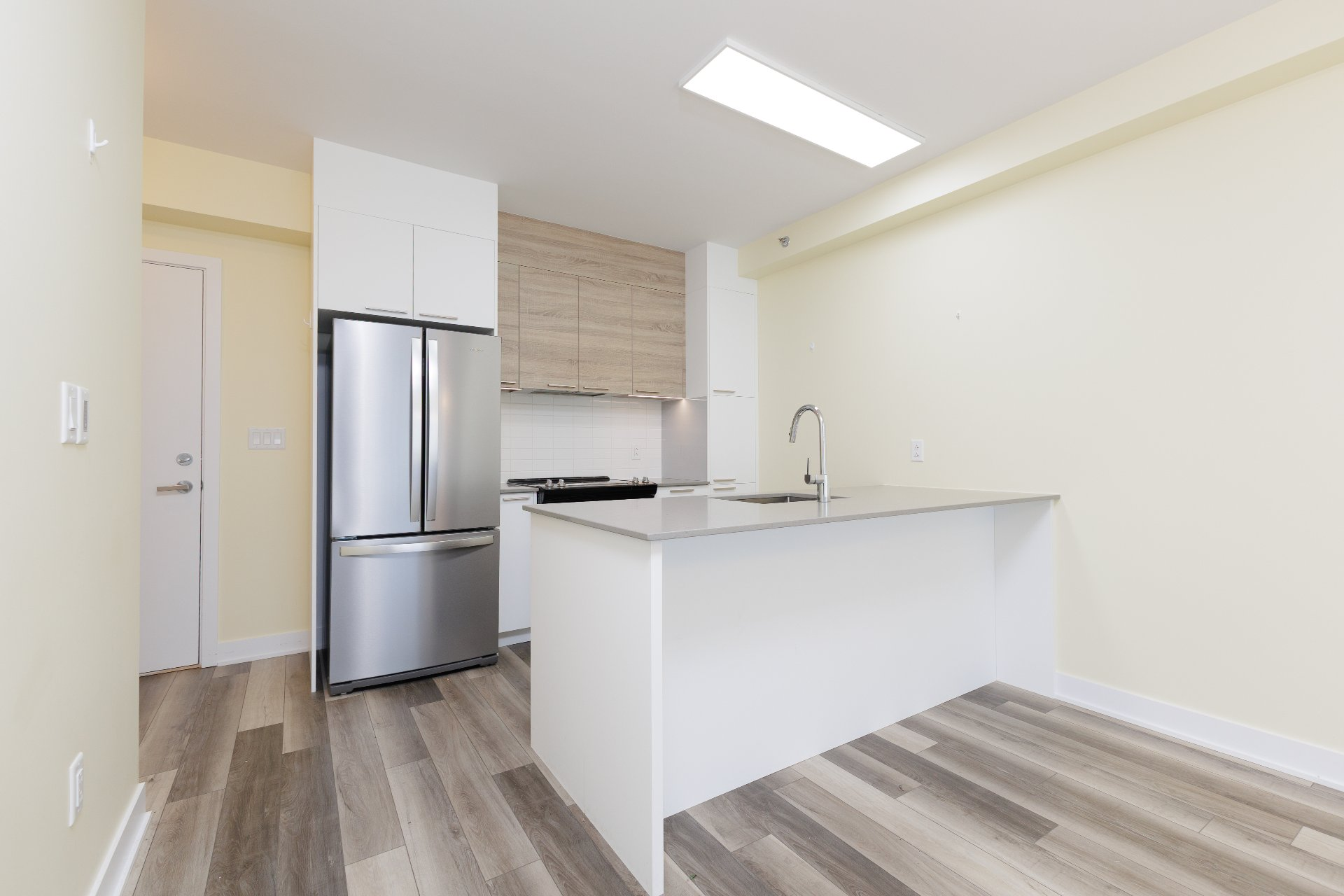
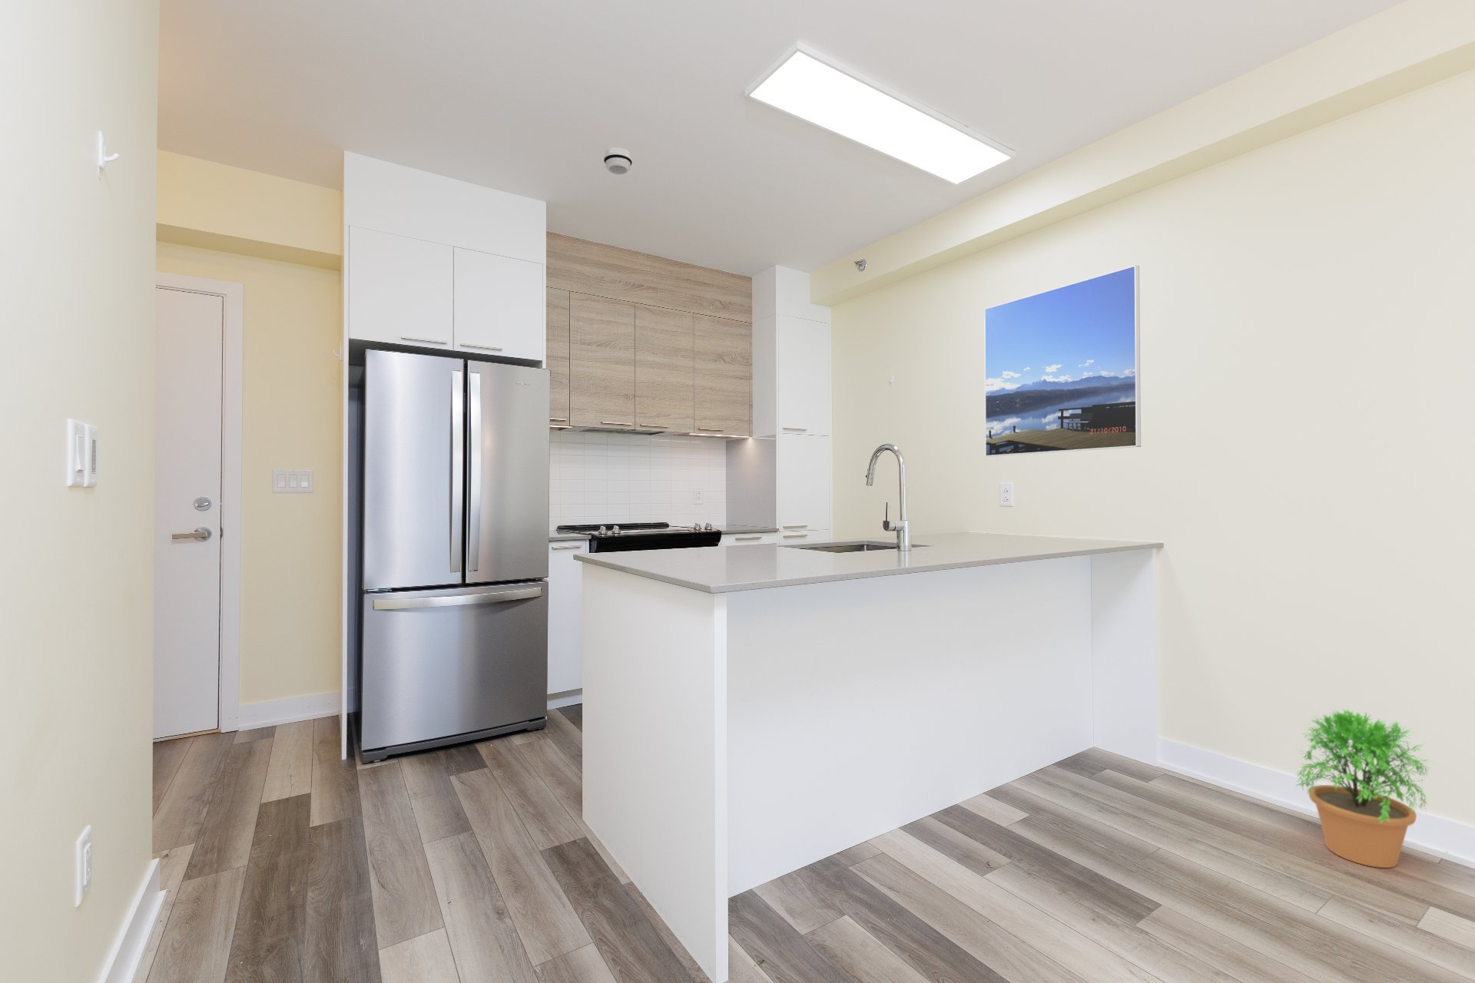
+ potted plant [1295,708,1435,869]
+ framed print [983,264,1141,456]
+ smoke detector [603,147,633,176]
